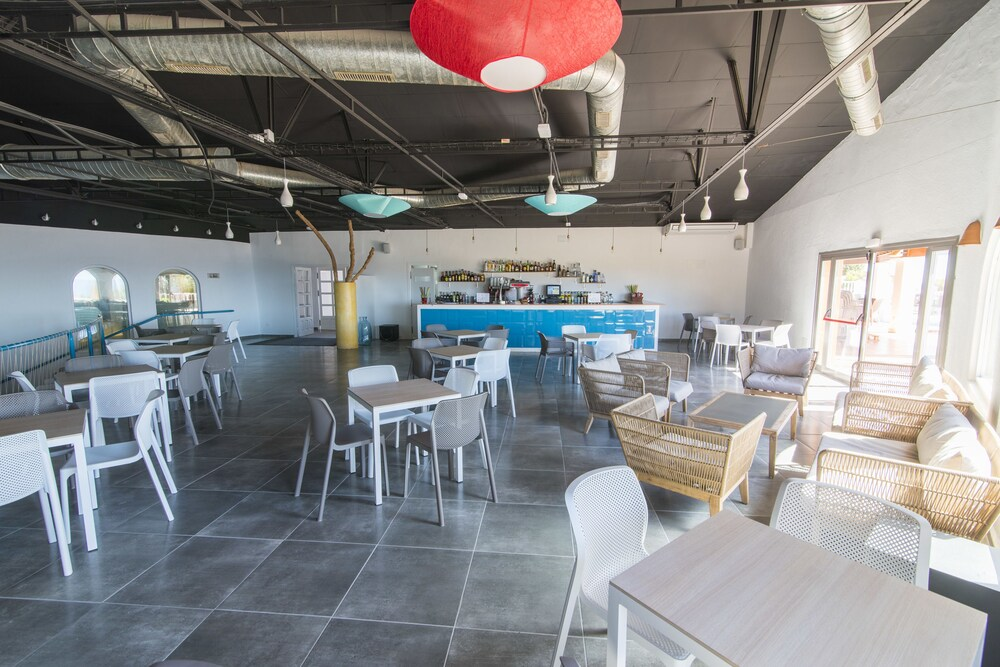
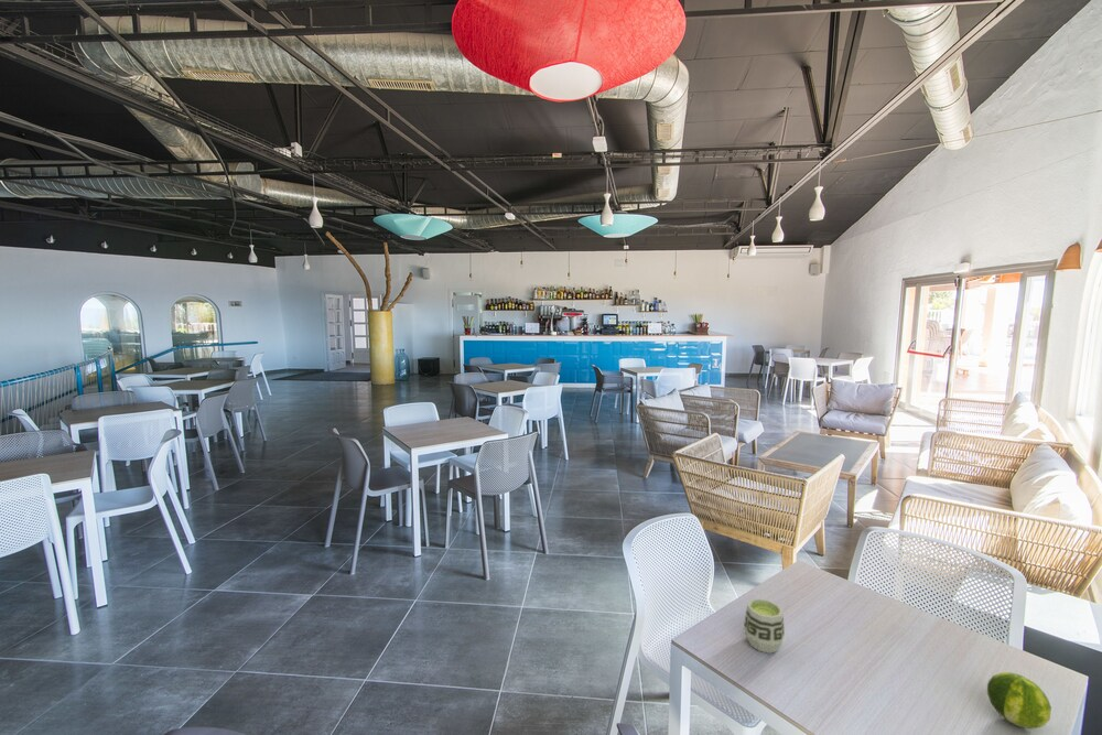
+ cup [743,597,786,655]
+ fruit [986,671,1052,729]
